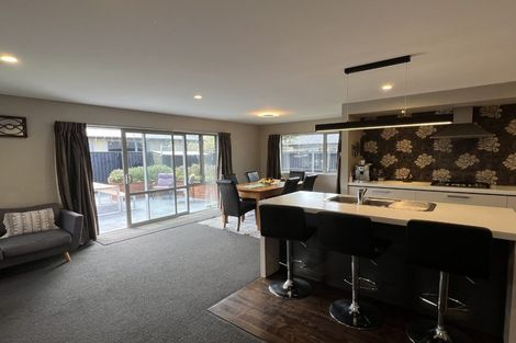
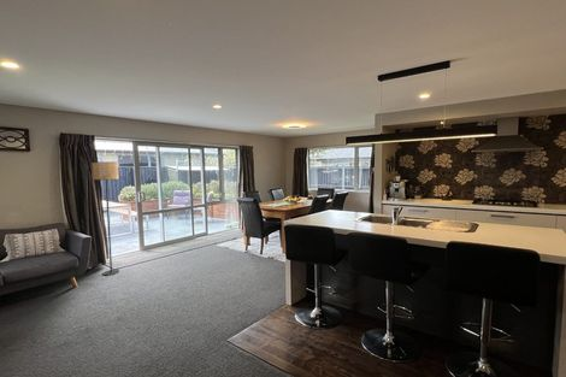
+ floor lamp [92,161,120,276]
